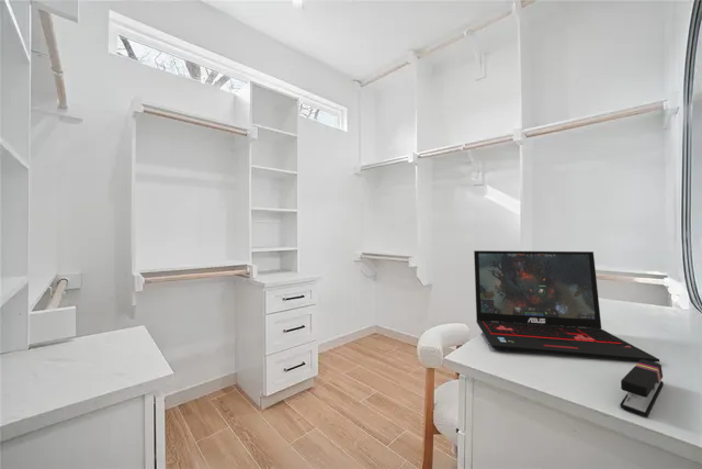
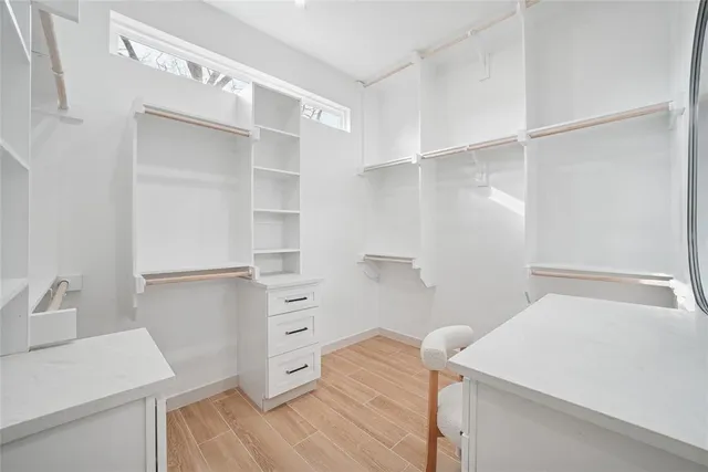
- laptop [473,249,660,362]
- stapler [620,359,665,417]
